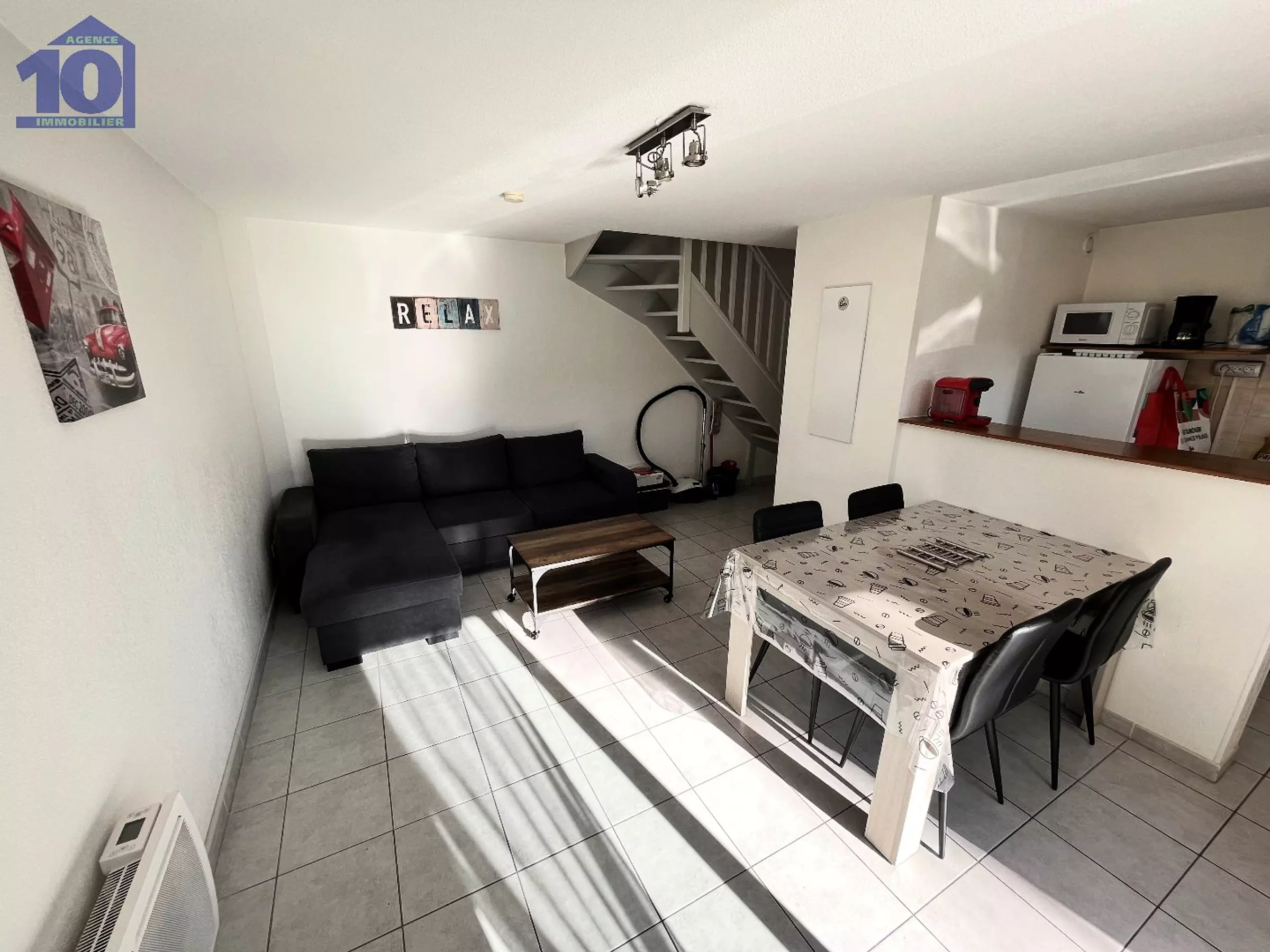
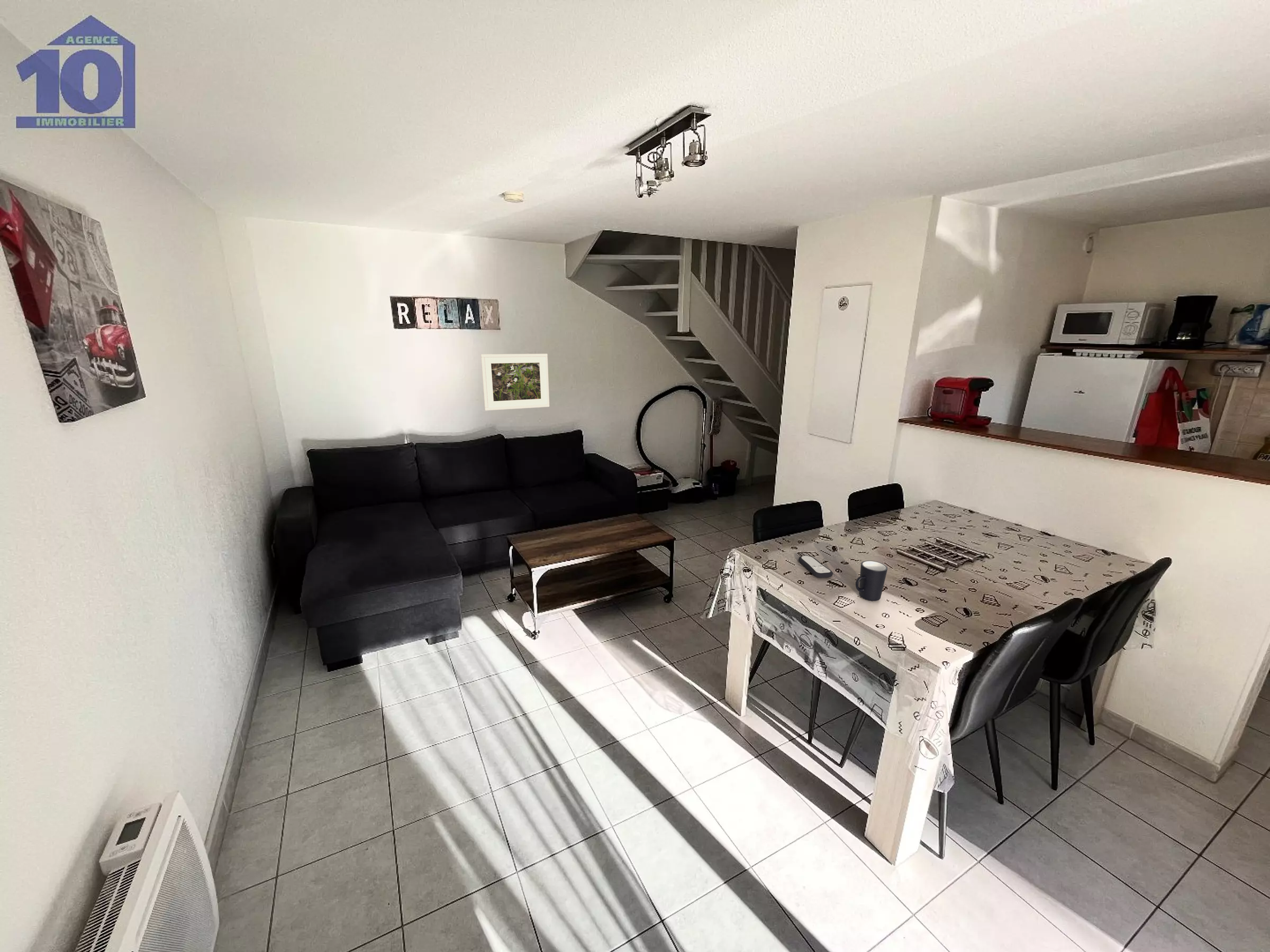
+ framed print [480,353,550,411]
+ remote control [798,555,833,579]
+ mug [855,560,888,601]
